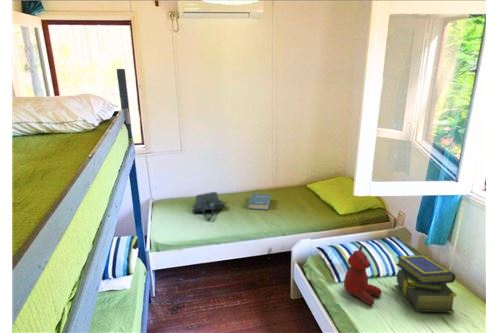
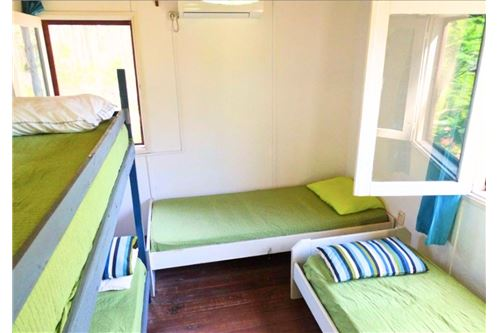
- teddy bear [343,244,383,306]
- stack of books [395,254,458,314]
- hardback book [247,193,271,211]
- tote bag [191,191,226,222]
